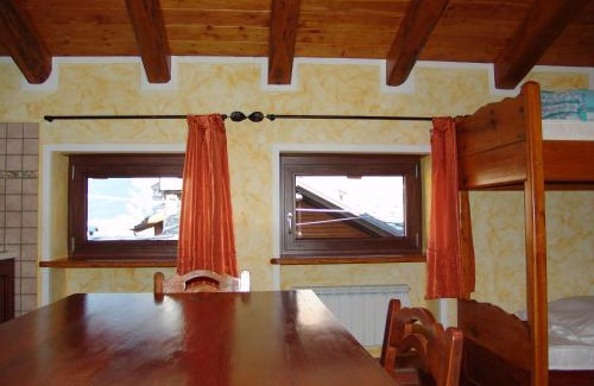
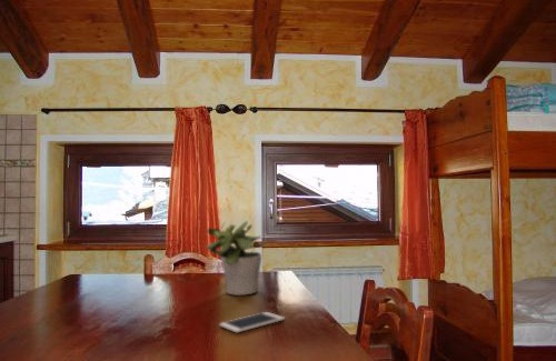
+ potted plant [205,220,267,297]
+ cell phone [218,311,286,334]
